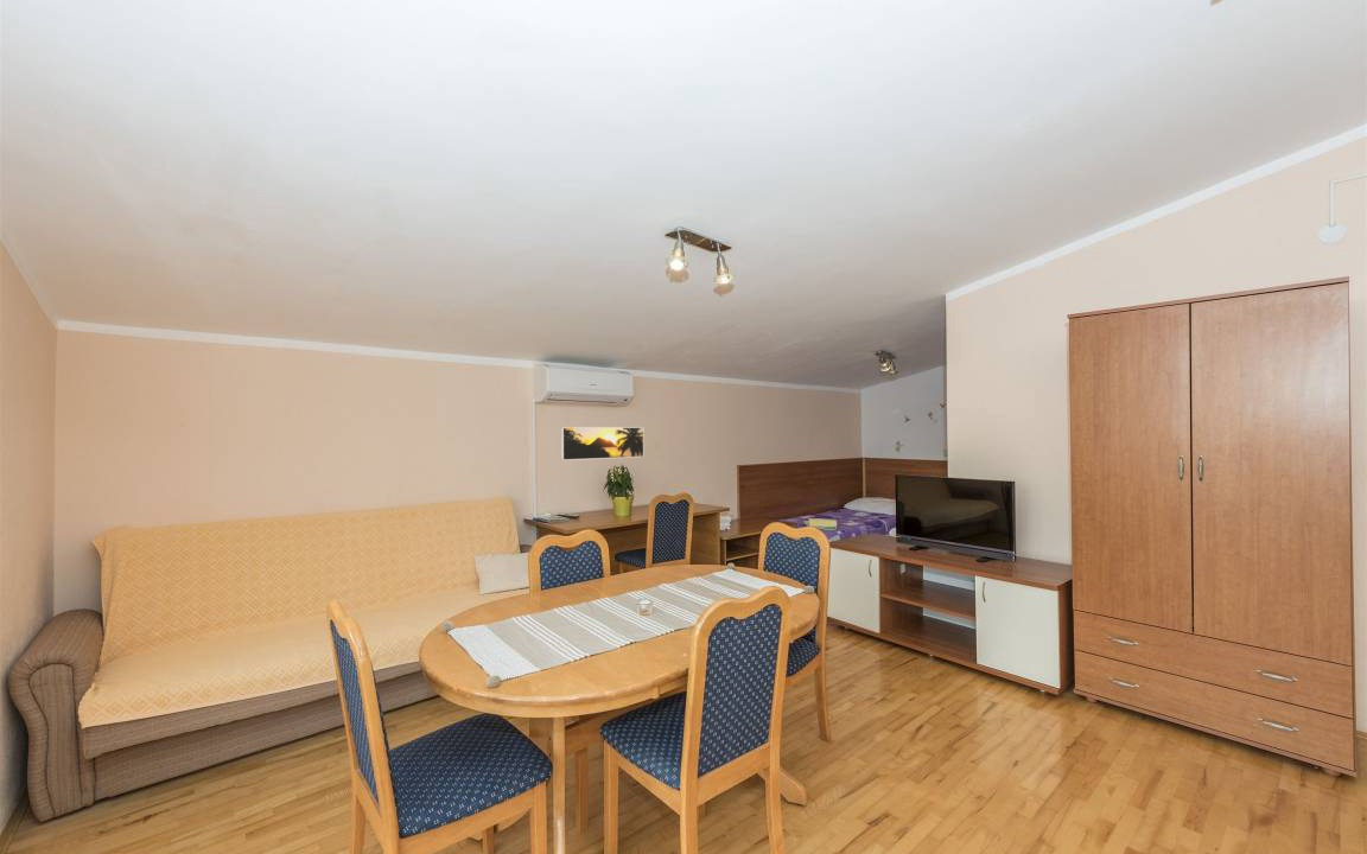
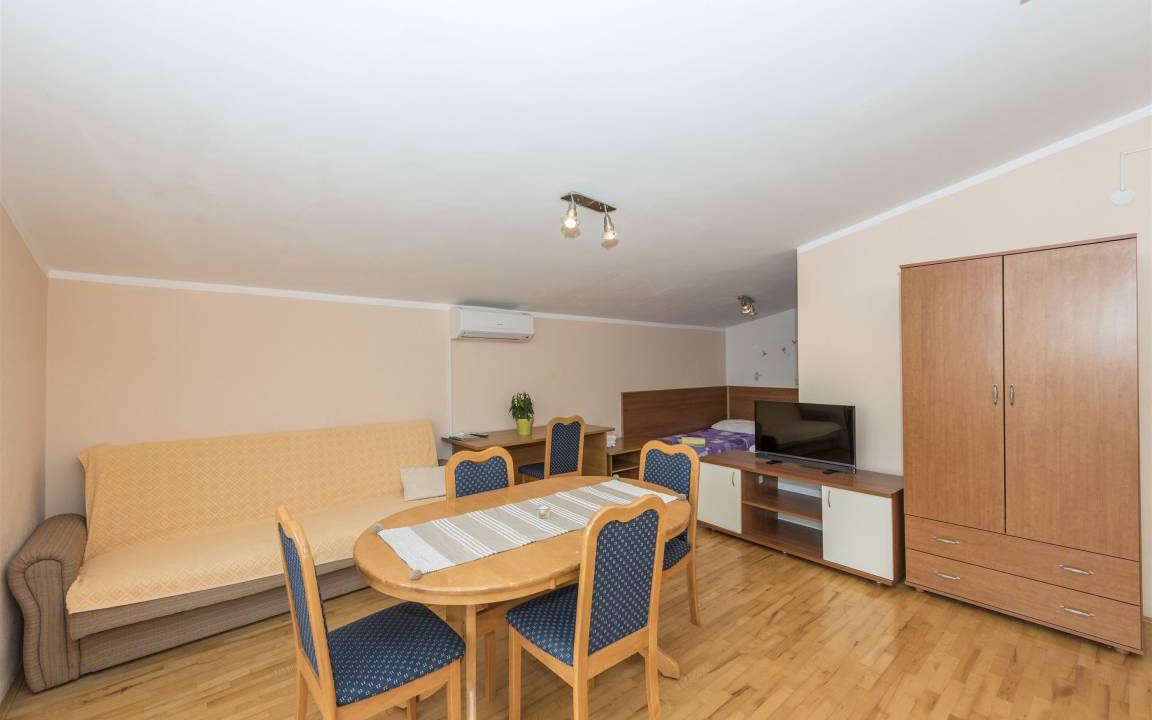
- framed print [560,426,644,461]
